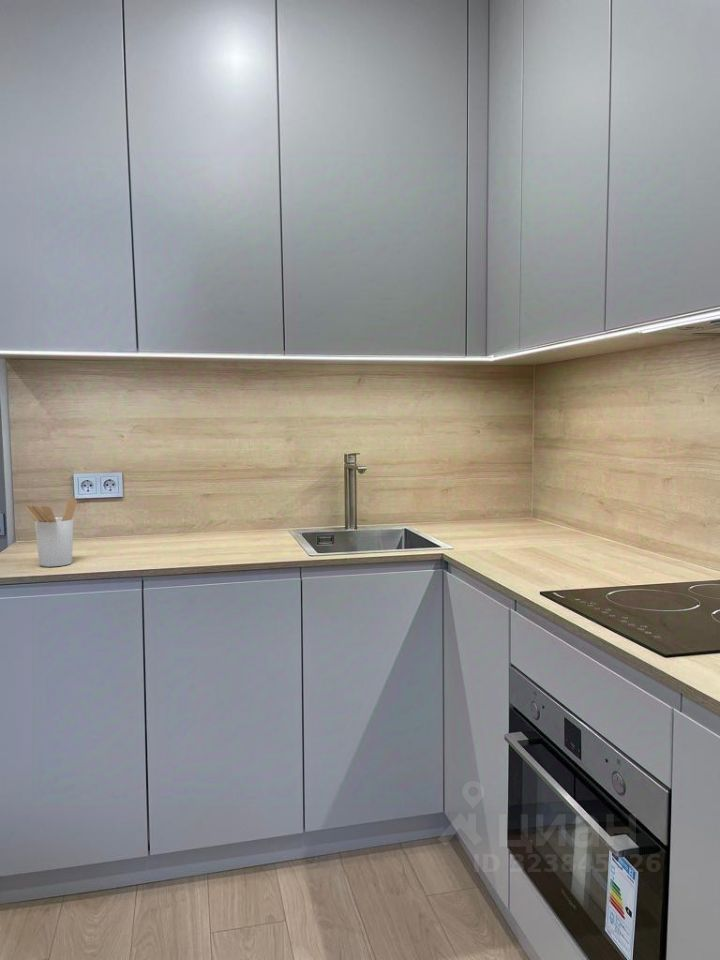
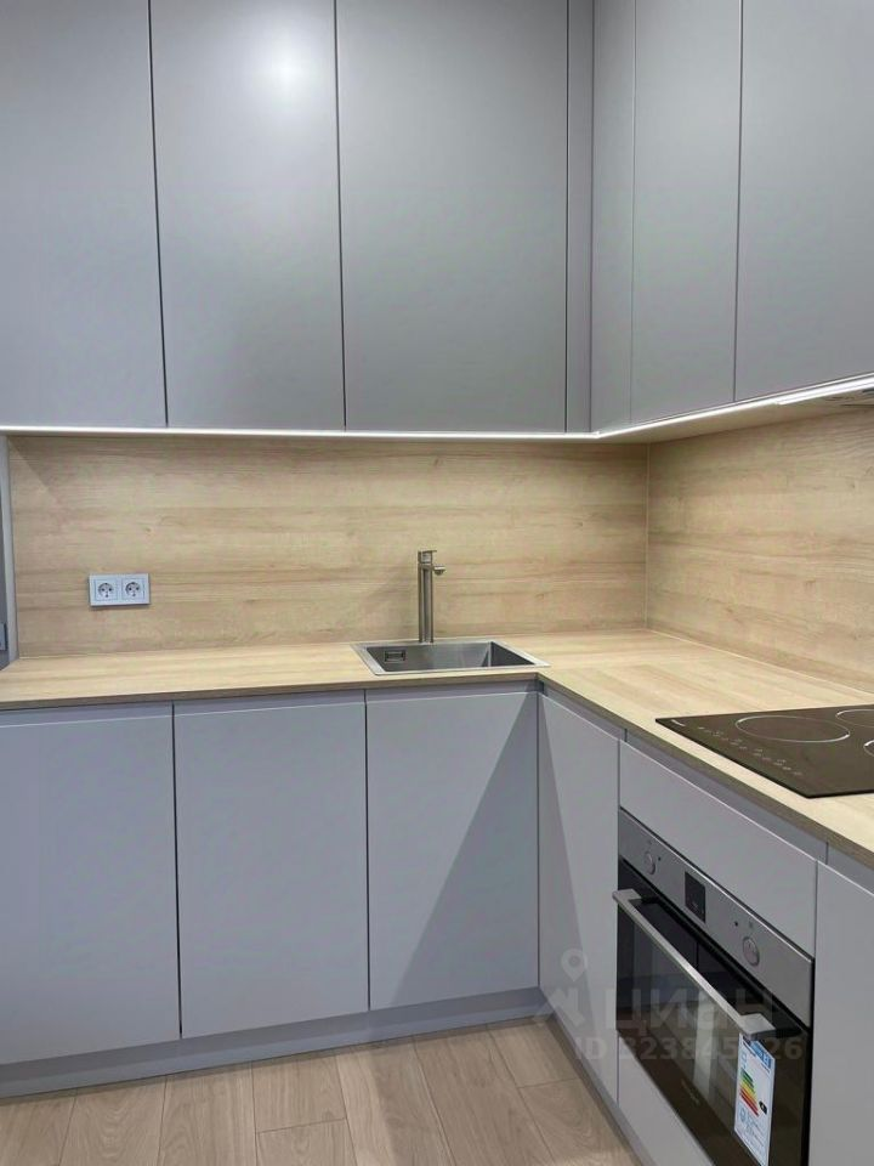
- utensil holder [25,497,78,568]
